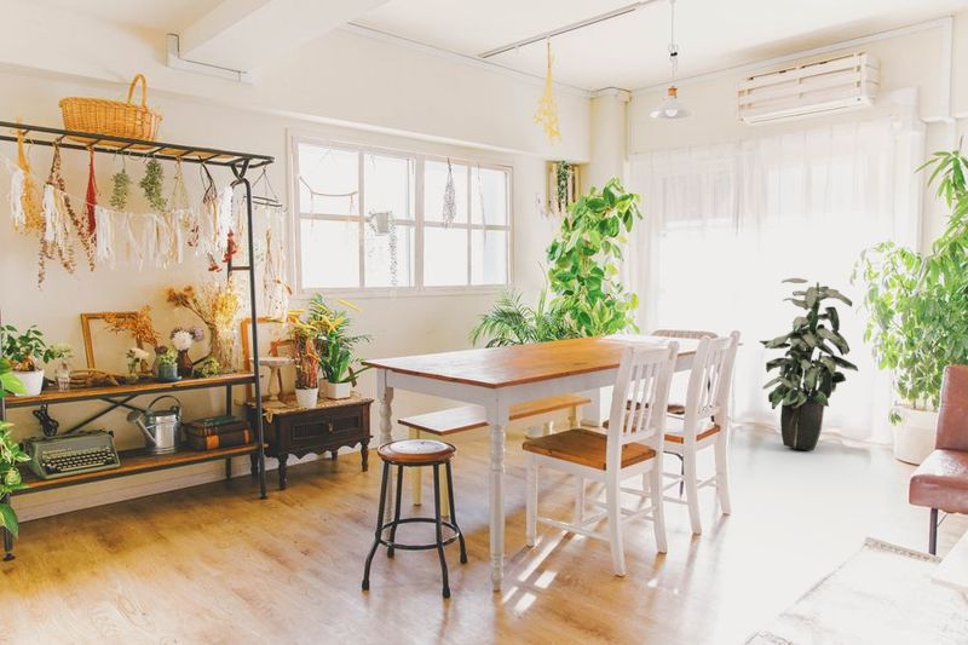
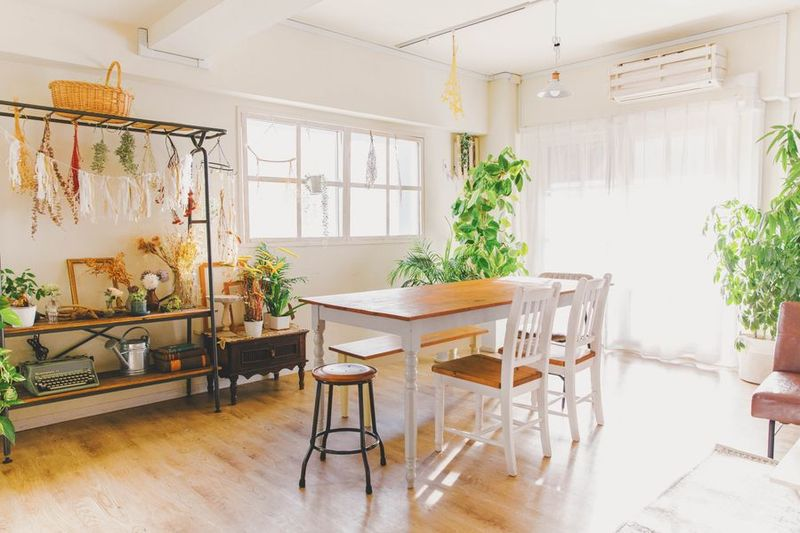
- indoor plant [757,277,859,451]
